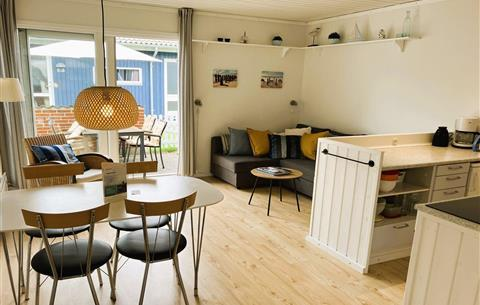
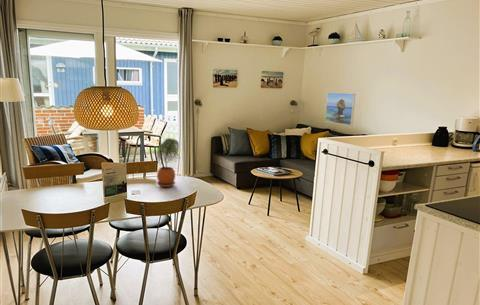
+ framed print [324,92,356,126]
+ potted plant [155,137,181,188]
